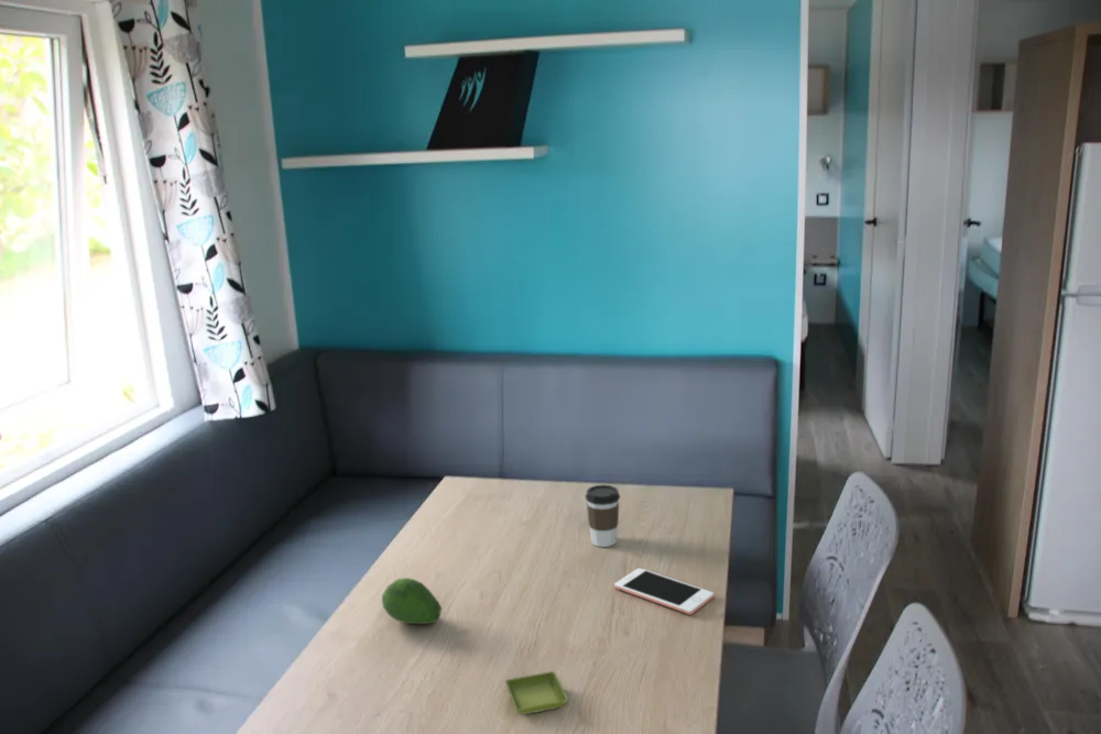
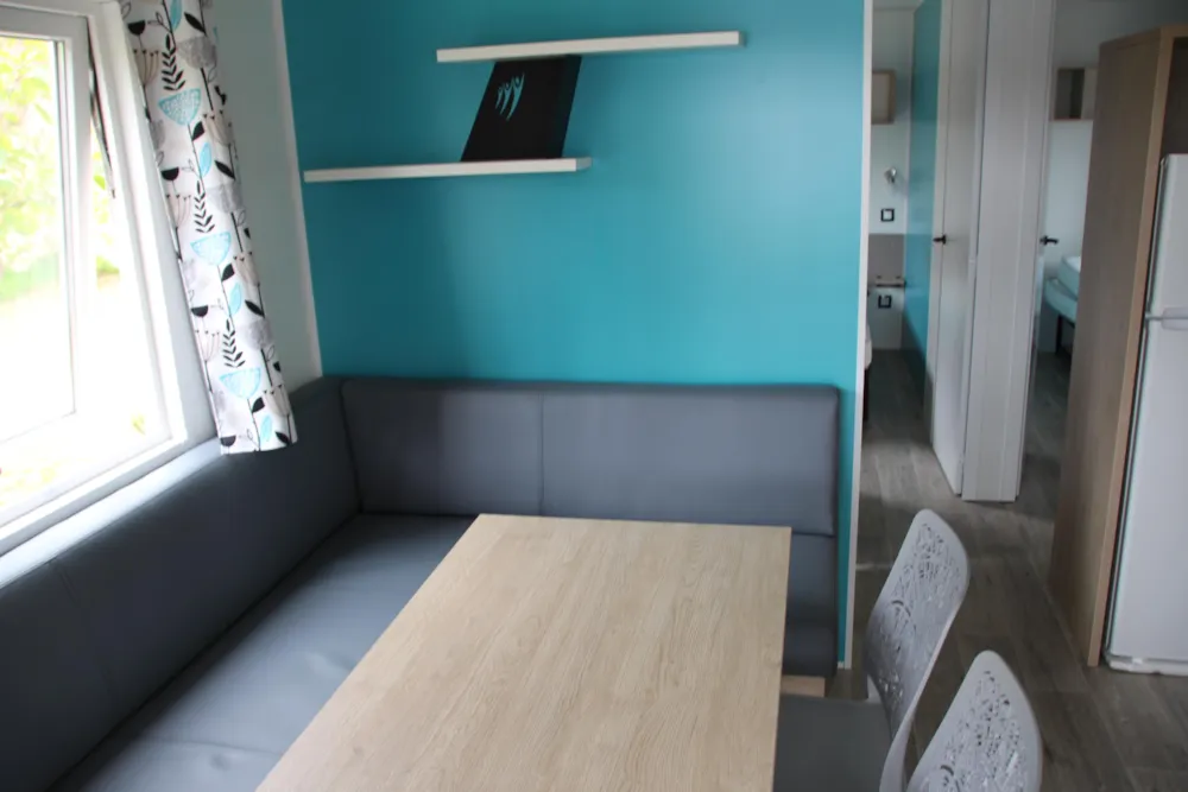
- cell phone [613,567,715,615]
- saucer [504,670,569,715]
- coffee cup [585,484,621,548]
- fruit [381,577,443,625]
